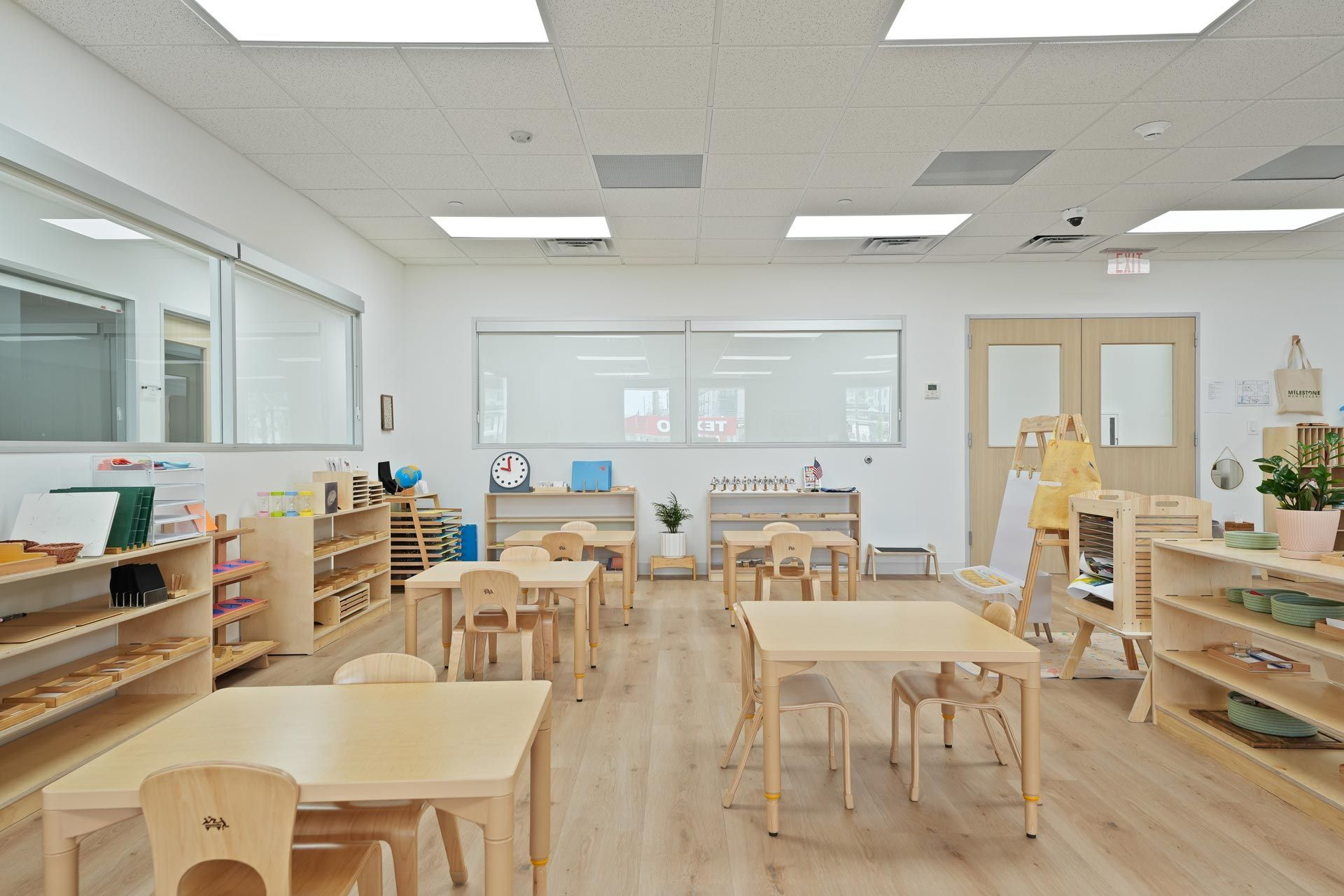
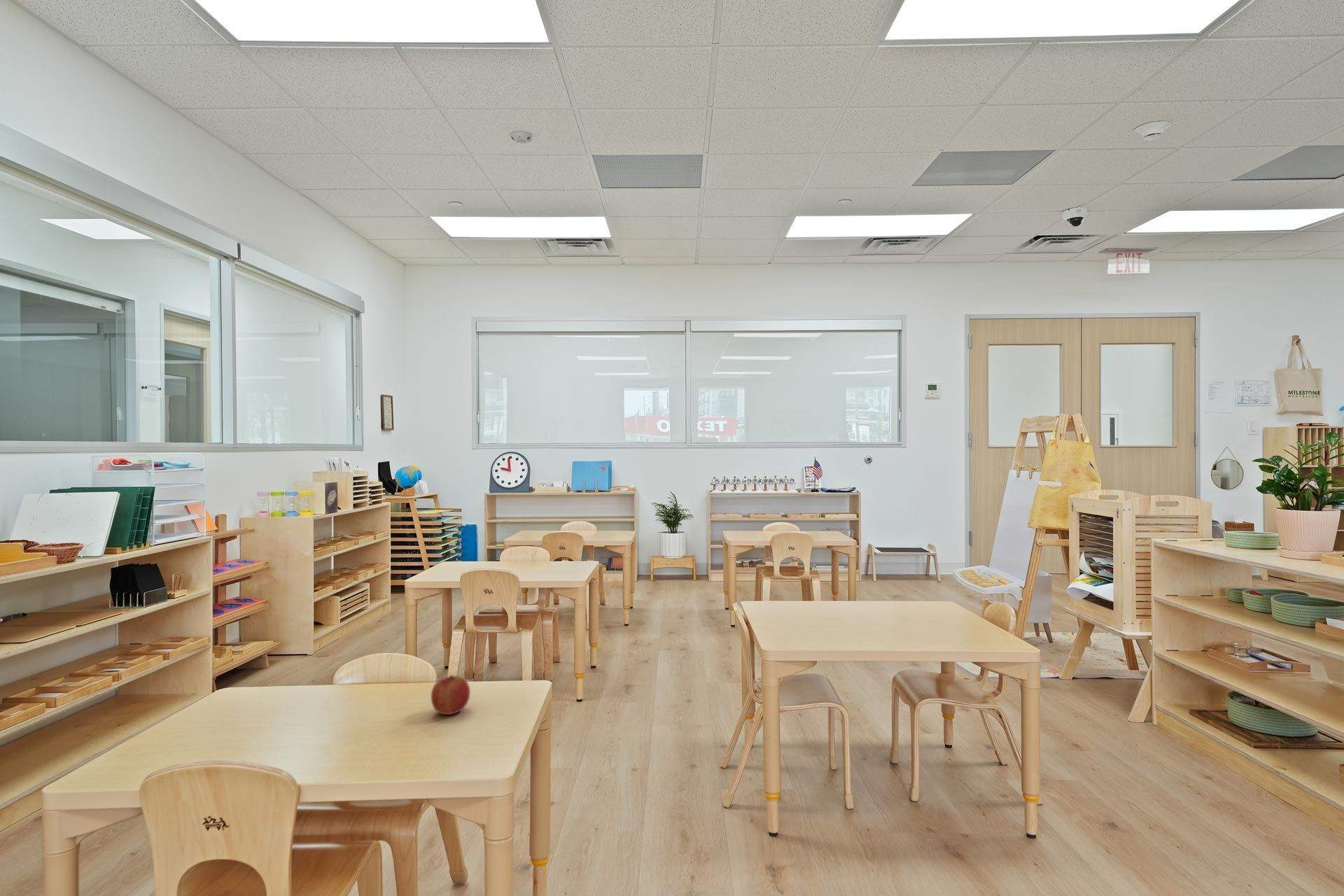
+ fruit [430,674,471,715]
